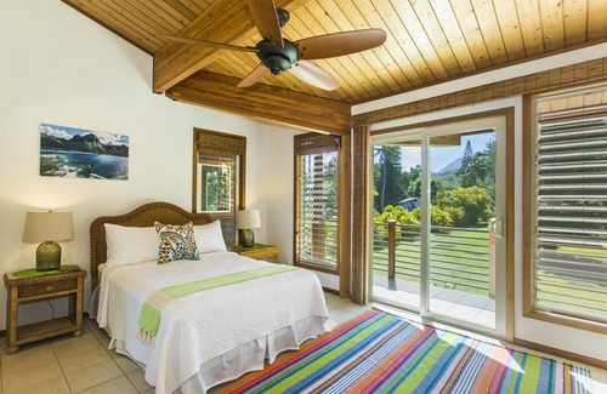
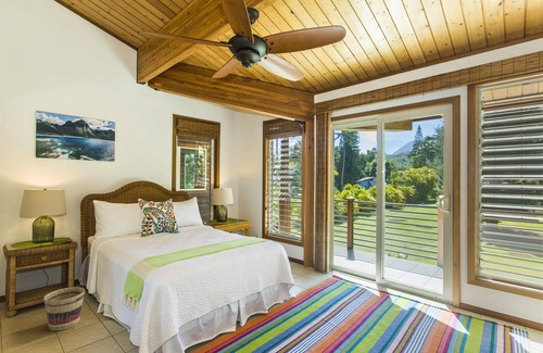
+ basket [42,286,86,331]
